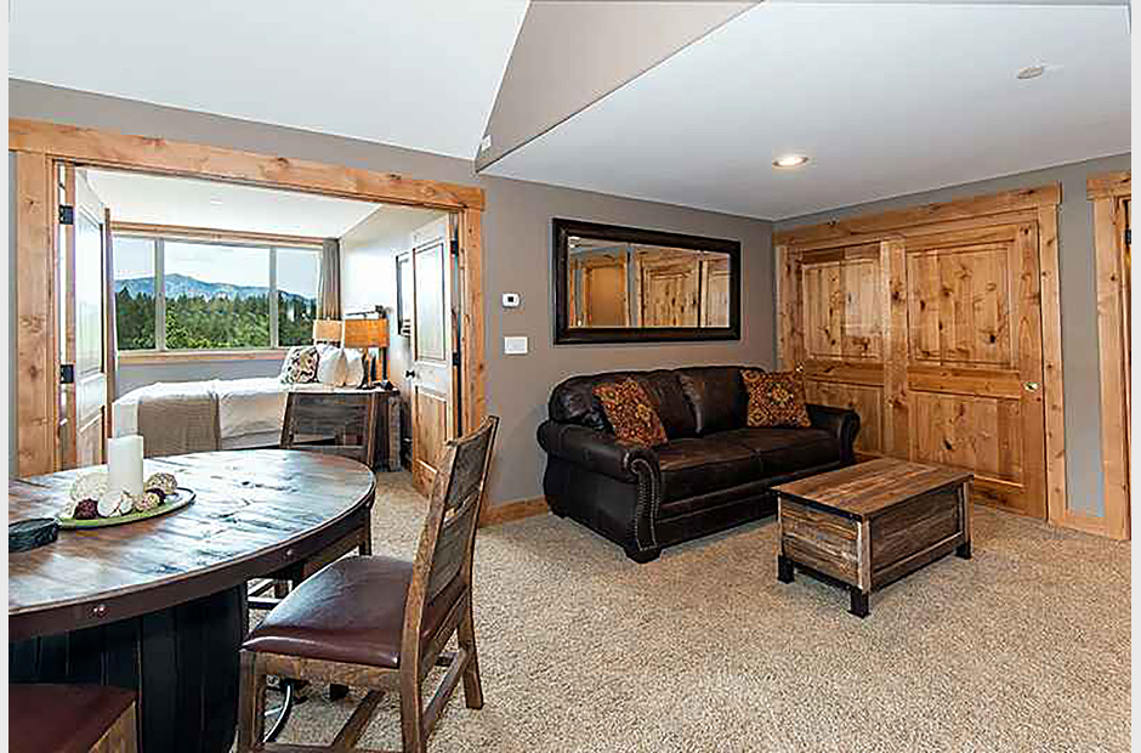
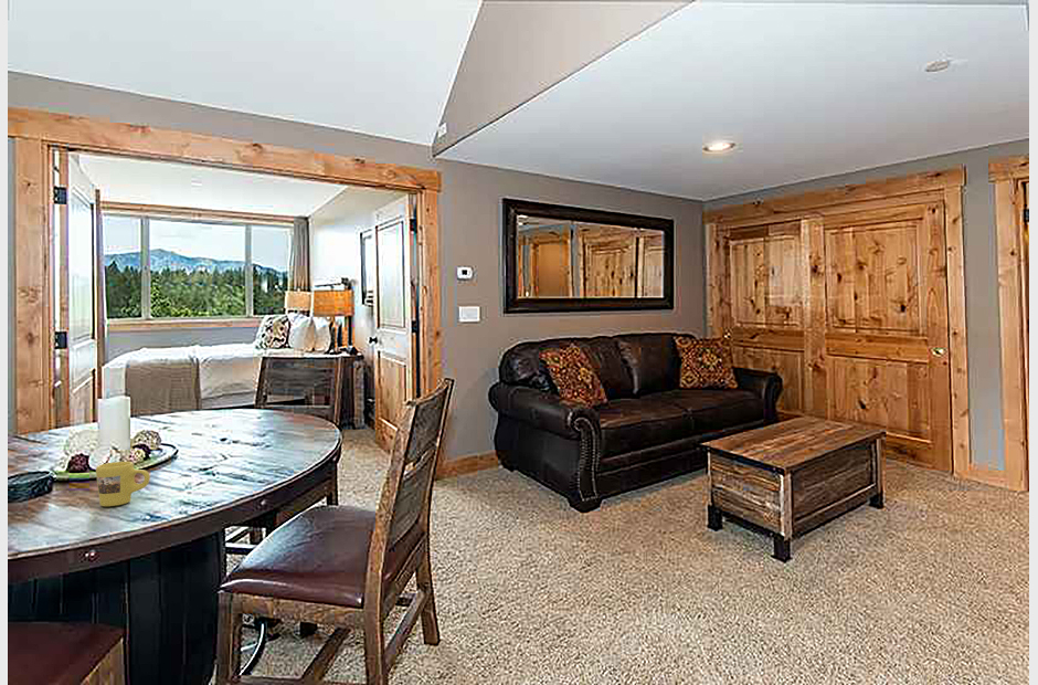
+ mug [95,461,151,507]
